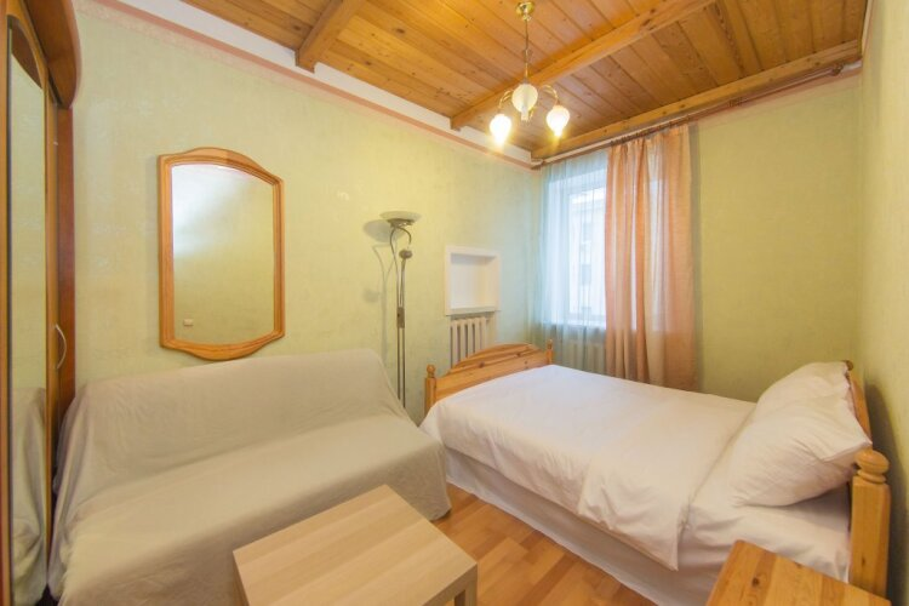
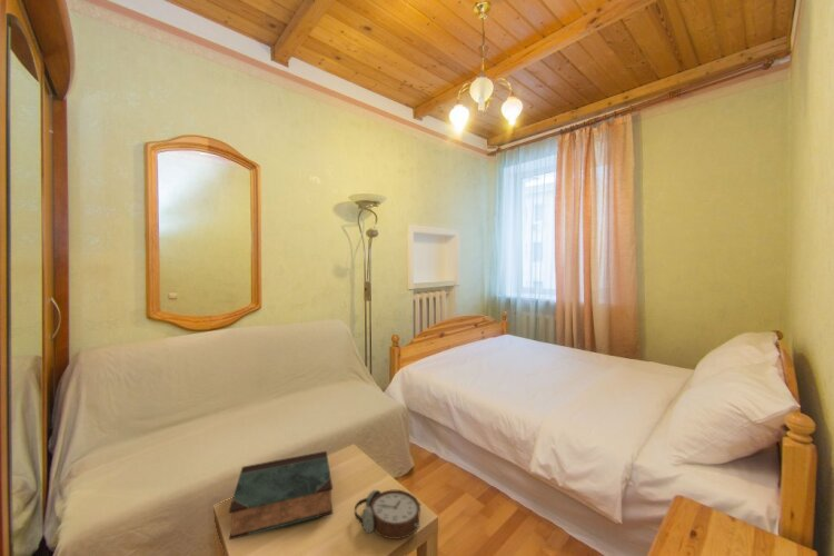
+ alarm clock [354,489,423,540]
+ book [228,450,334,542]
